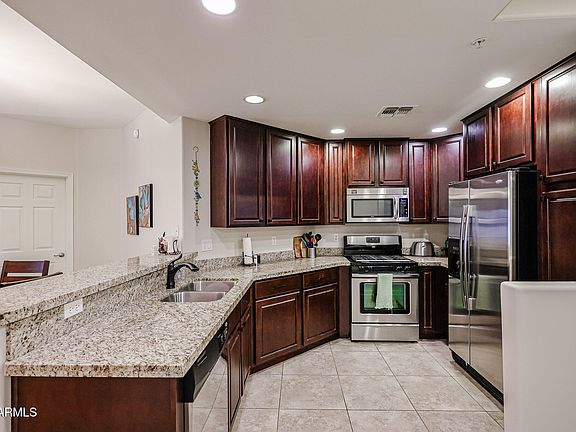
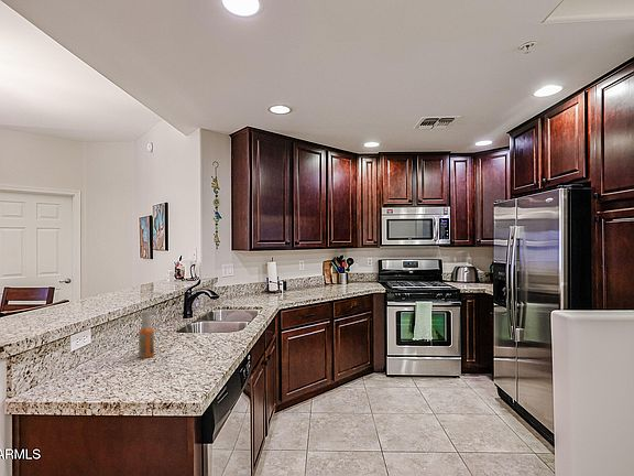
+ spray bottle [138,310,157,359]
